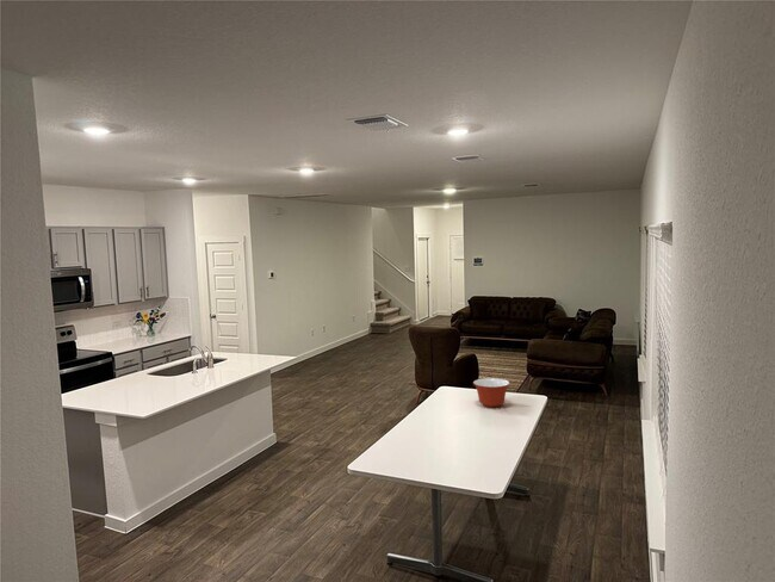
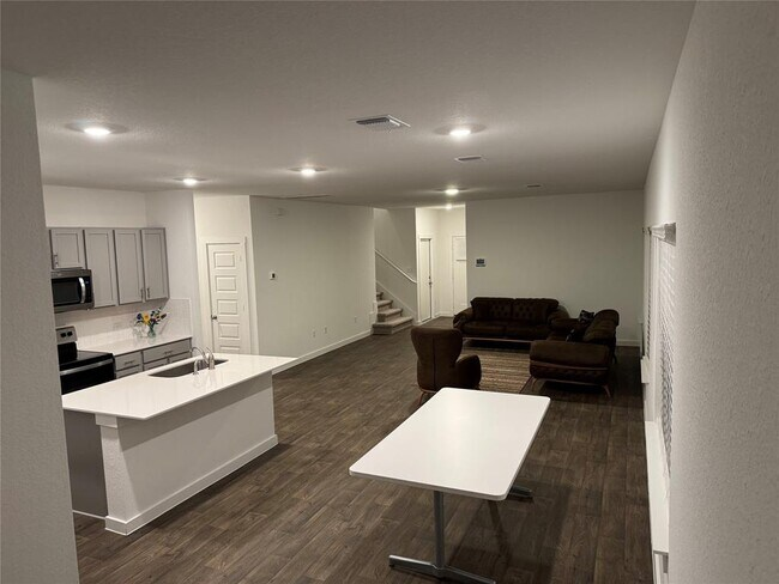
- mixing bowl [472,377,510,408]
